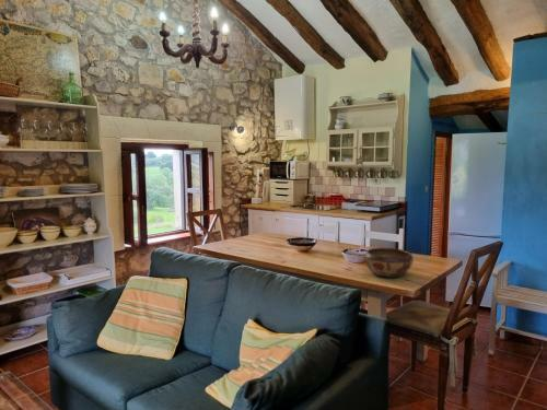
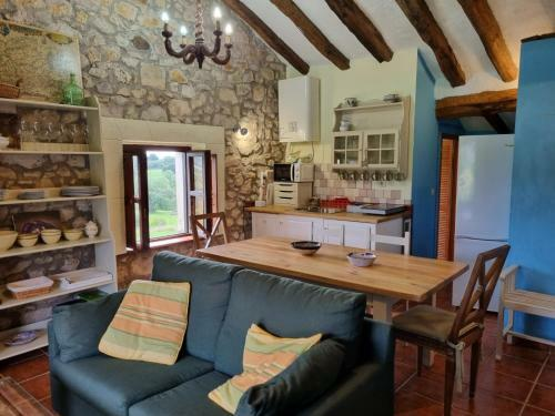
- decorative bowl [363,247,415,279]
